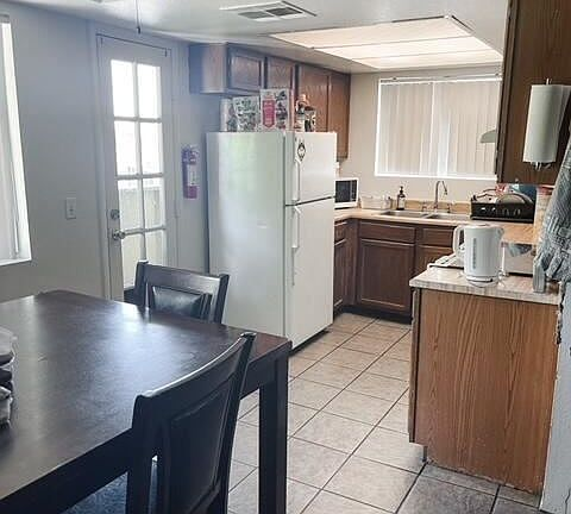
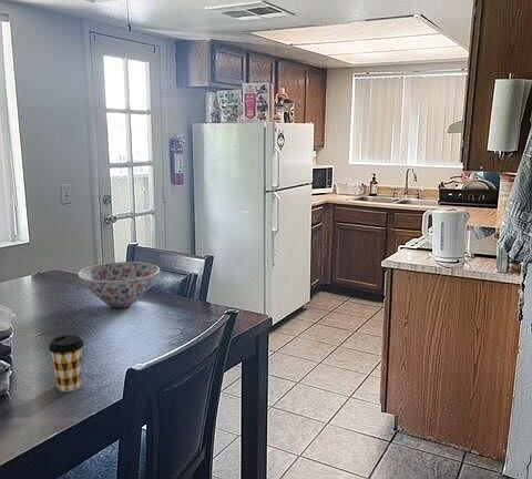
+ bowl [78,261,161,308]
+ coffee cup [48,334,85,393]
